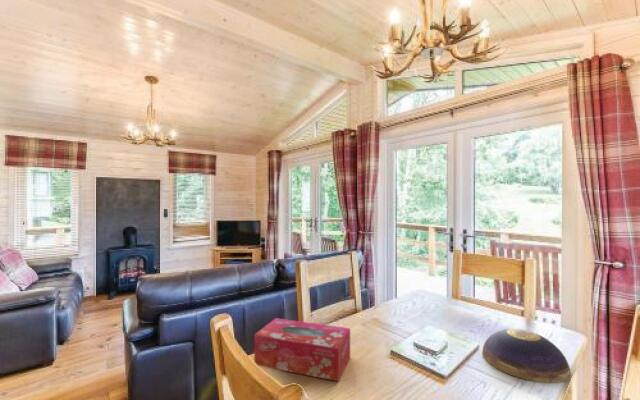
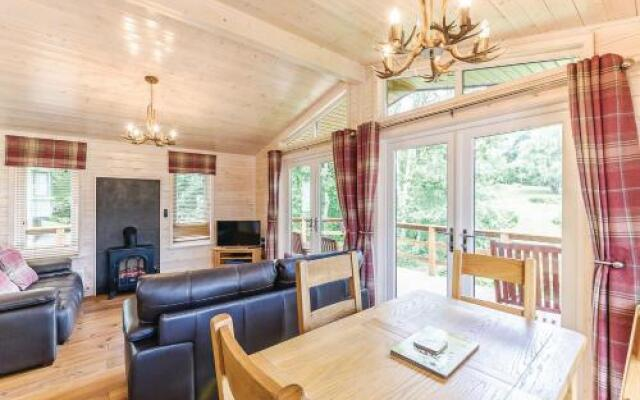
- tissue box [253,317,351,382]
- decorative bowl [481,328,572,384]
